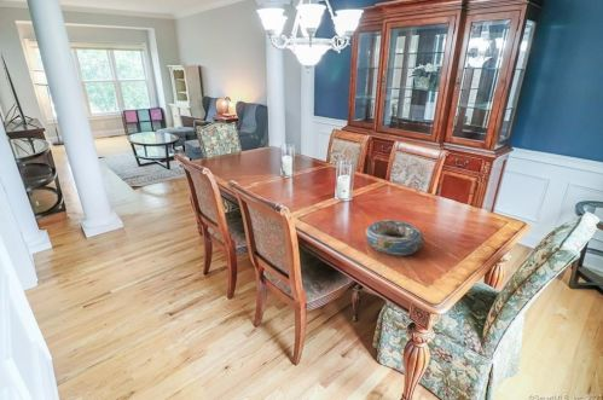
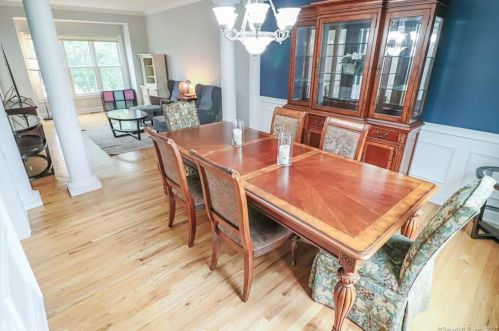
- decorative bowl [364,219,427,256]
